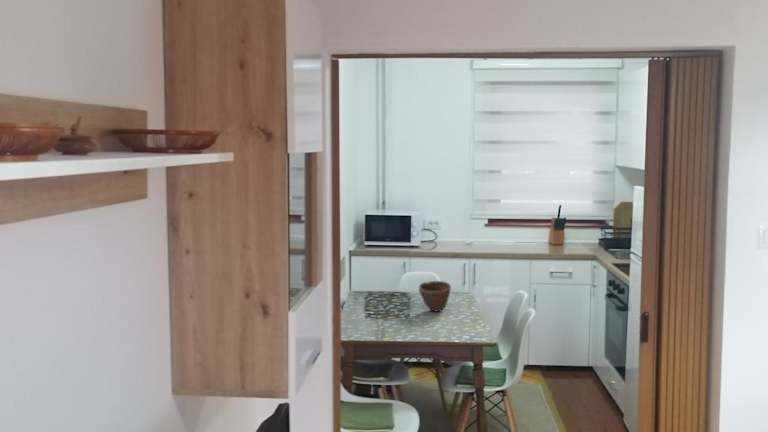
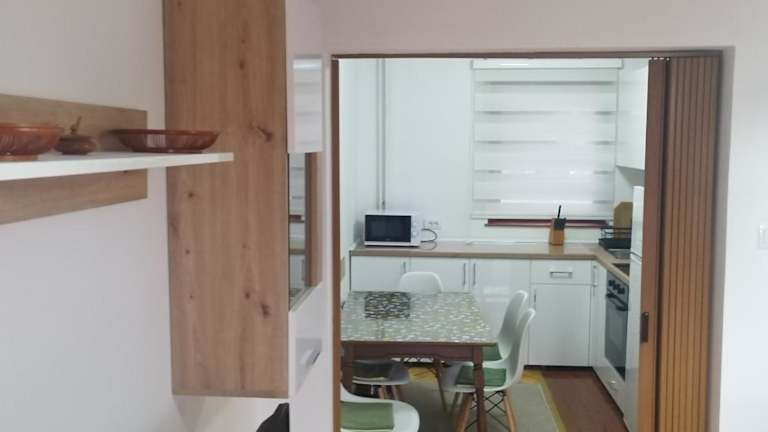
- bowl [418,280,452,313]
